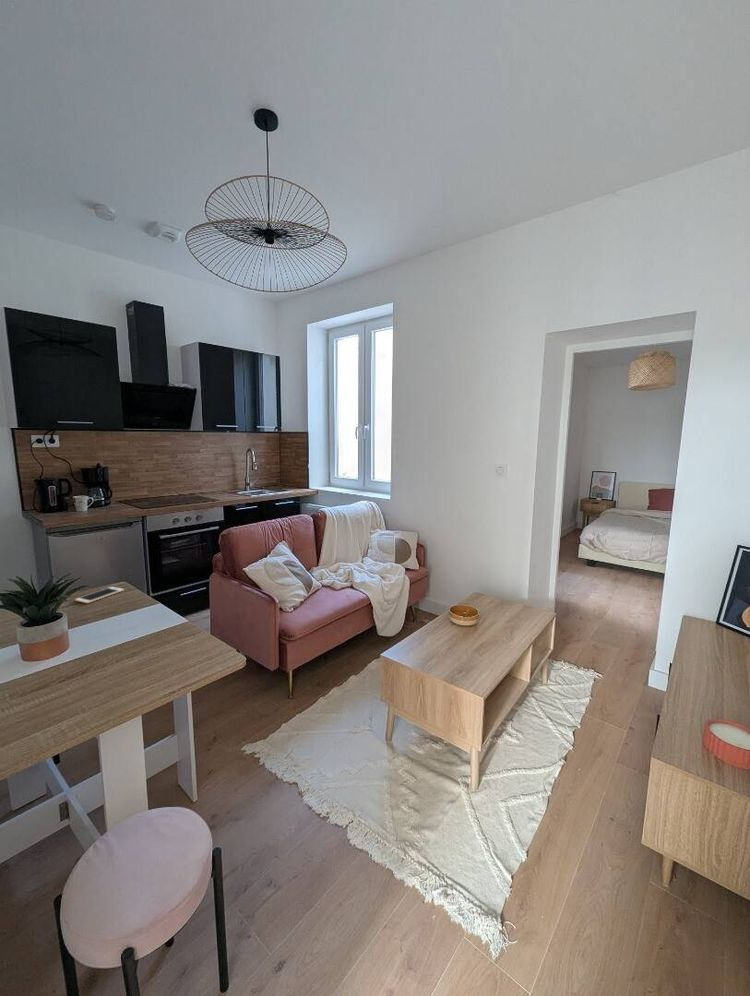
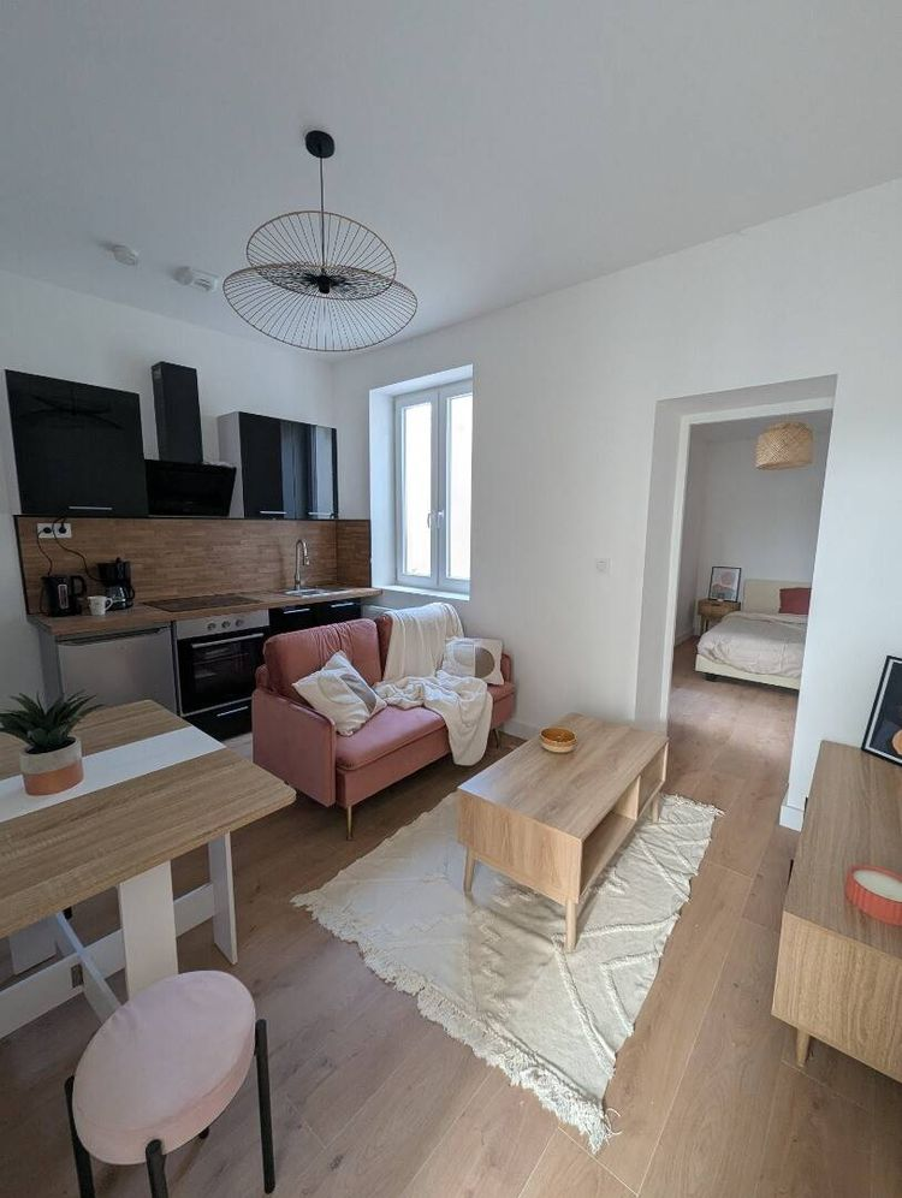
- cell phone [74,586,125,604]
